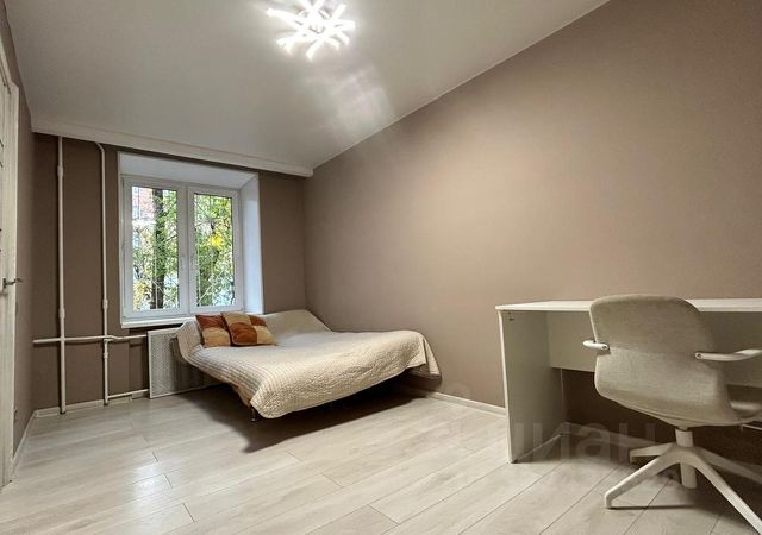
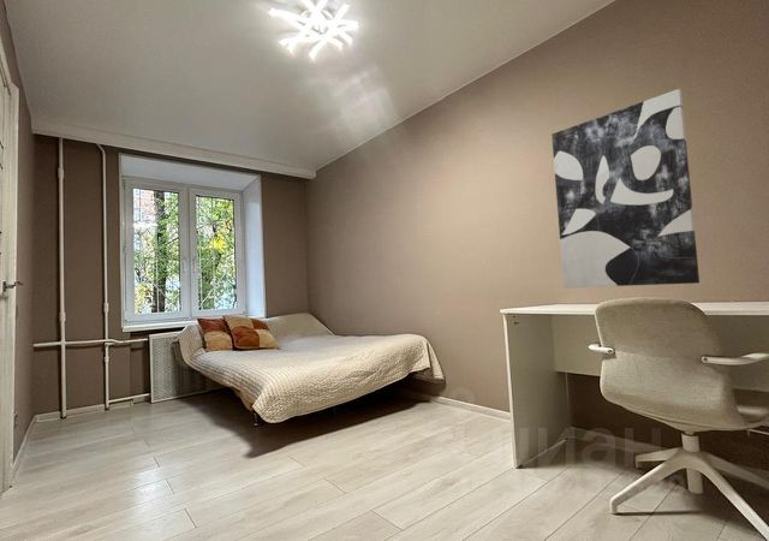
+ wall art [550,88,701,289]
